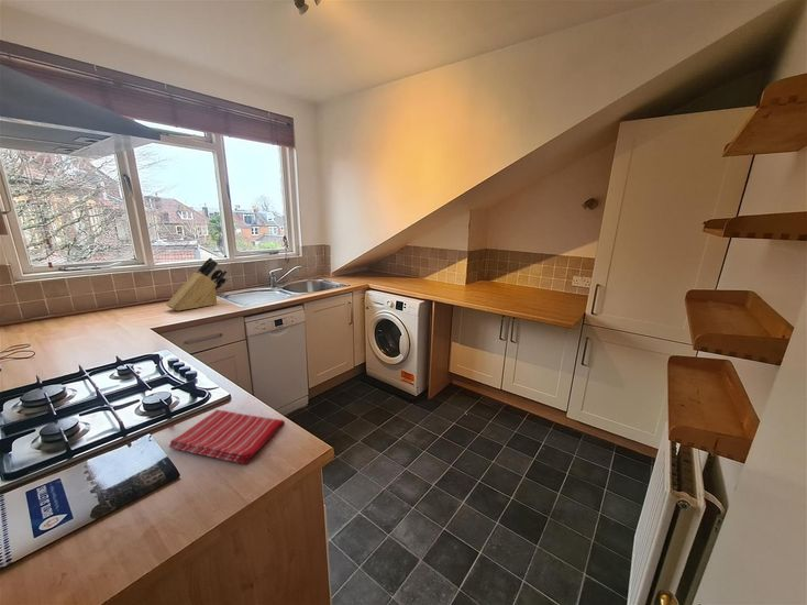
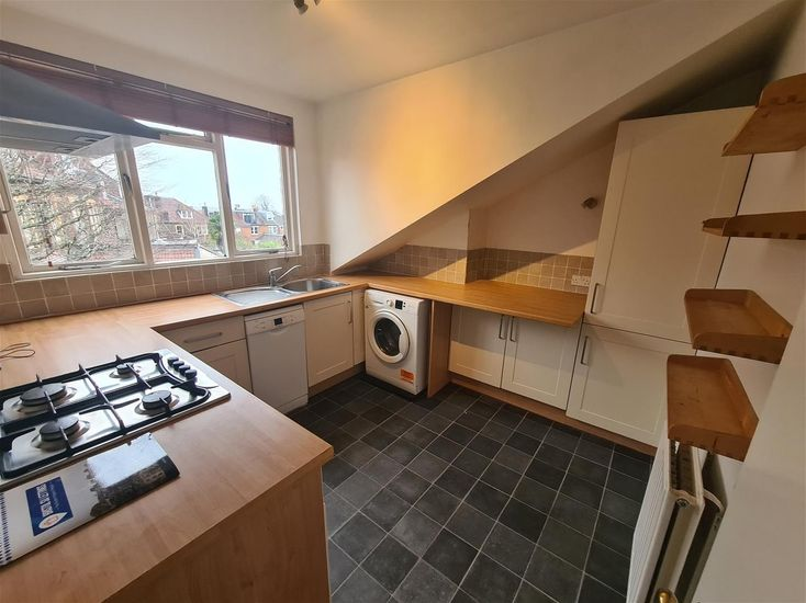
- knife block [165,256,229,312]
- dish towel [168,408,286,465]
